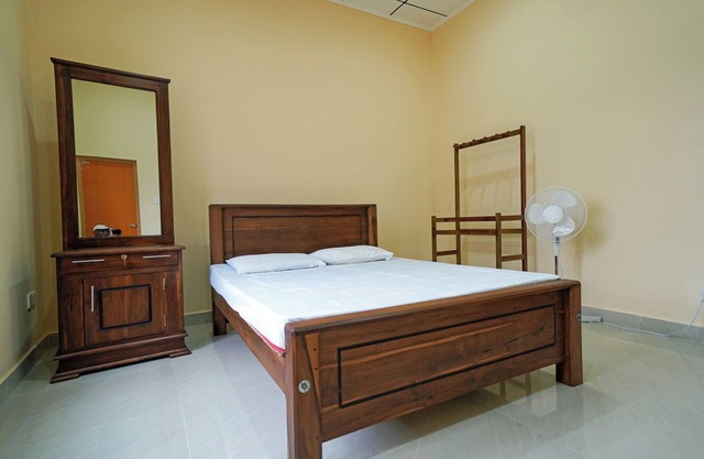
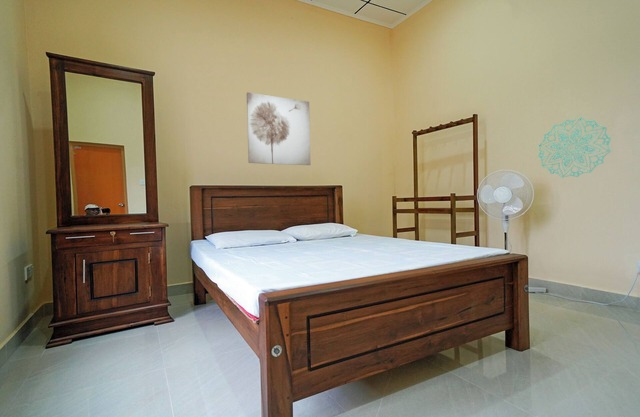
+ wall art [246,91,312,166]
+ wall decoration [537,116,612,179]
